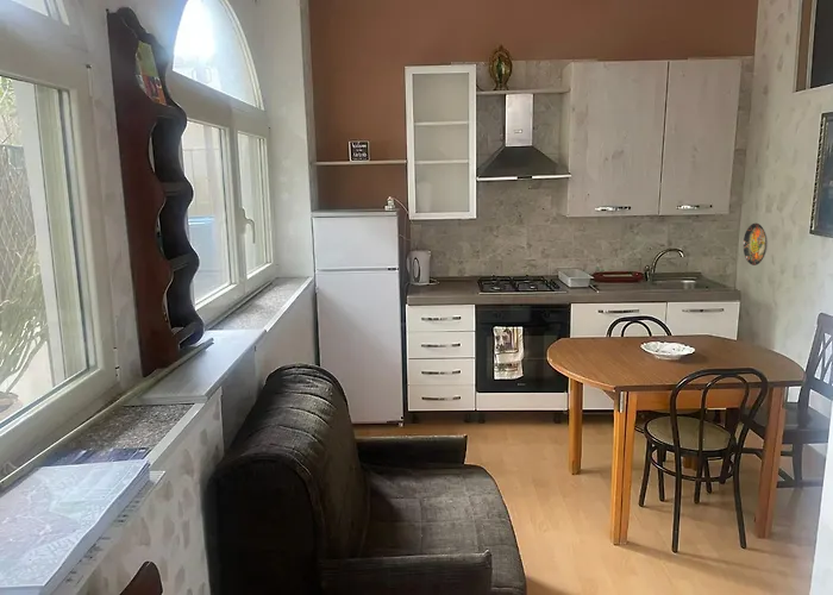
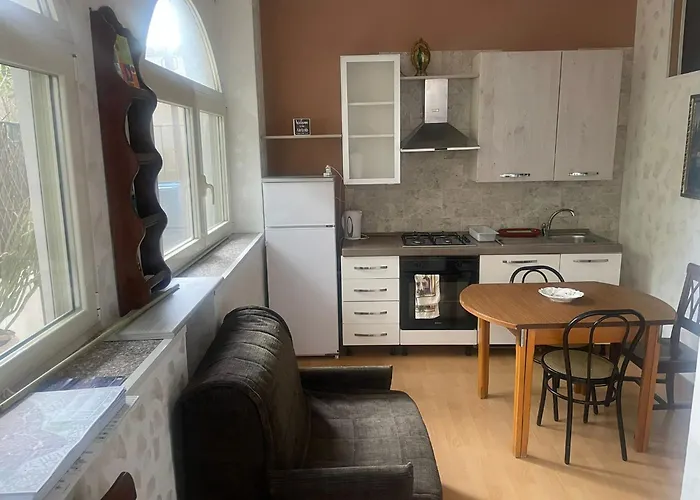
- decorative plate [743,223,769,267]
